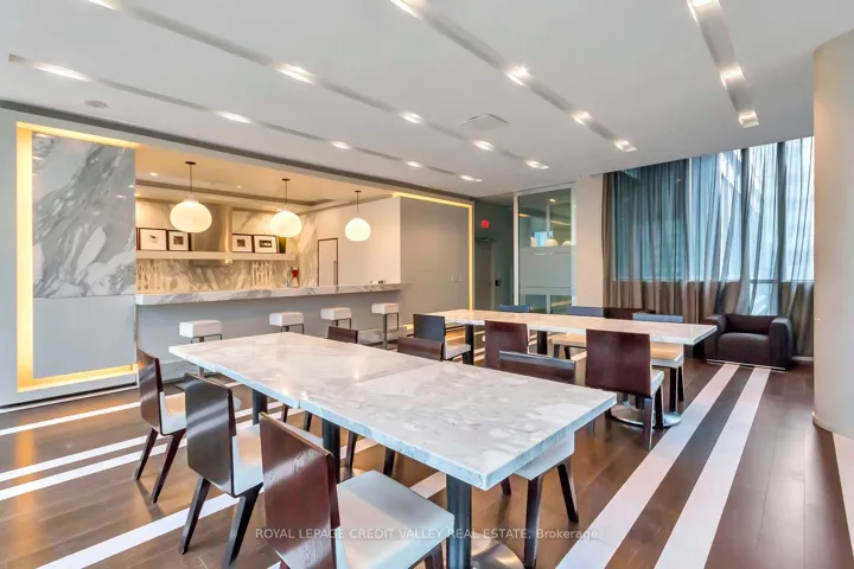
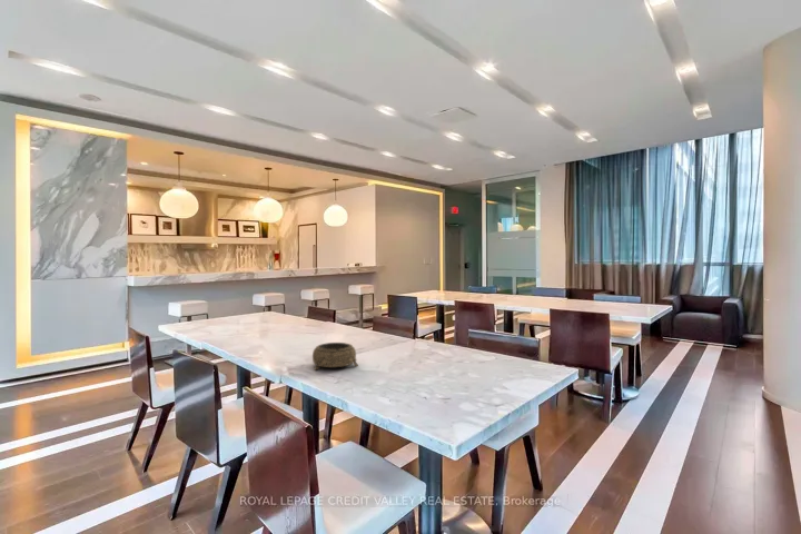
+ decorative bowl [312,342,359,370]
